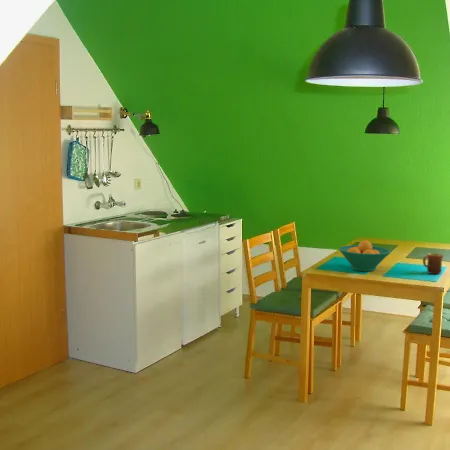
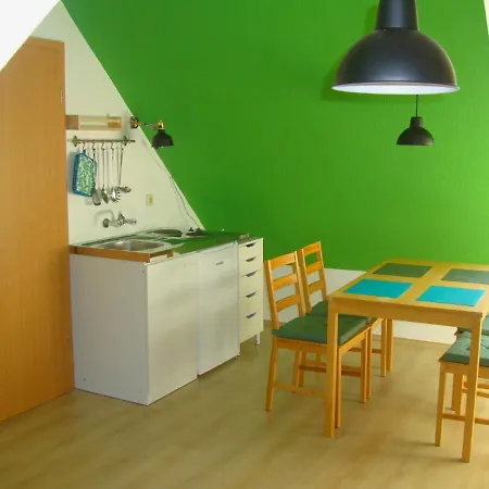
- fruit bowl [338,239,392,272]
- mug [422,252,445,275]
